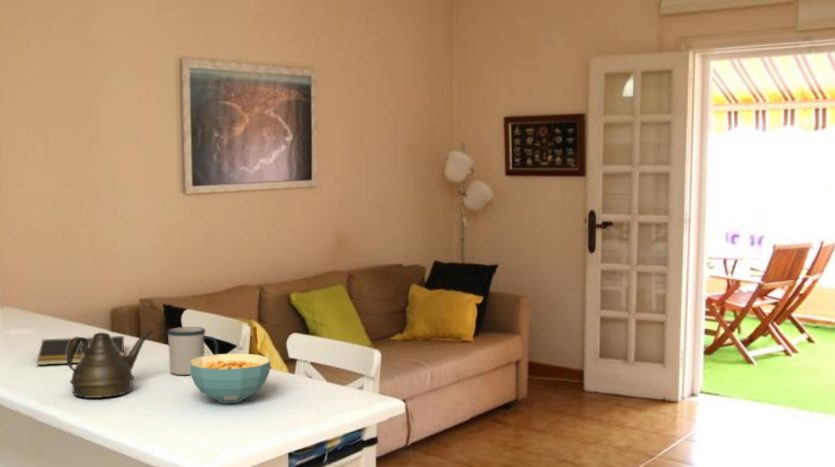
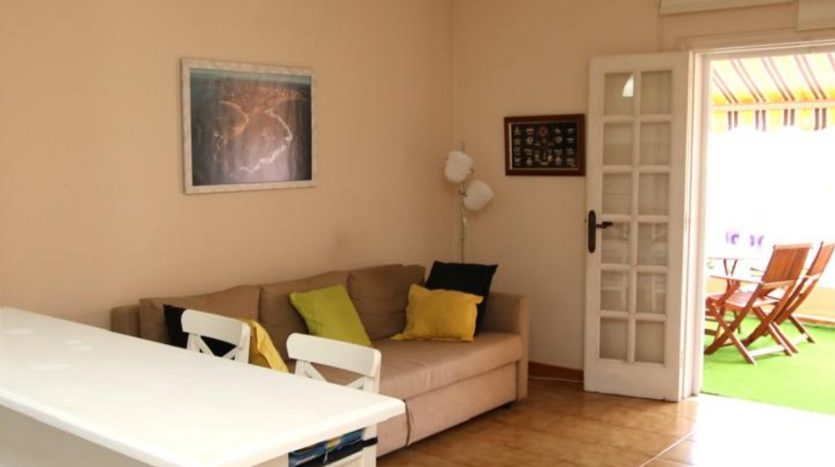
- mug [166,326,219,376]
- cereal bowl [189,353,272,404]
- notepad [36,335,125,366]
- teapot [66,330,154,399]
